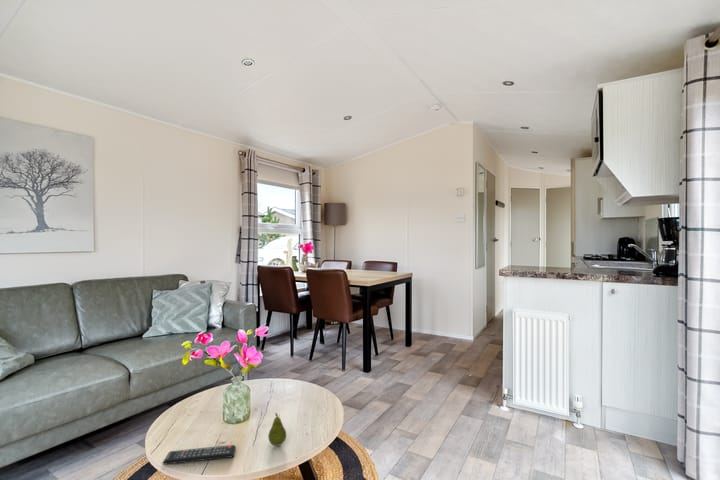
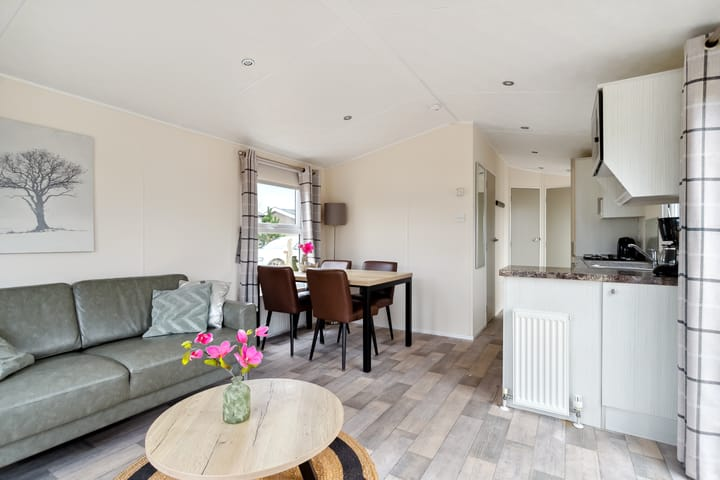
- remote control [162,444,237,466]
- fruit [267,412,287,447]
